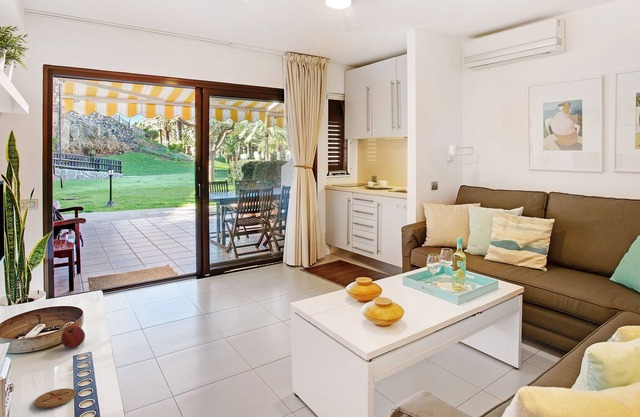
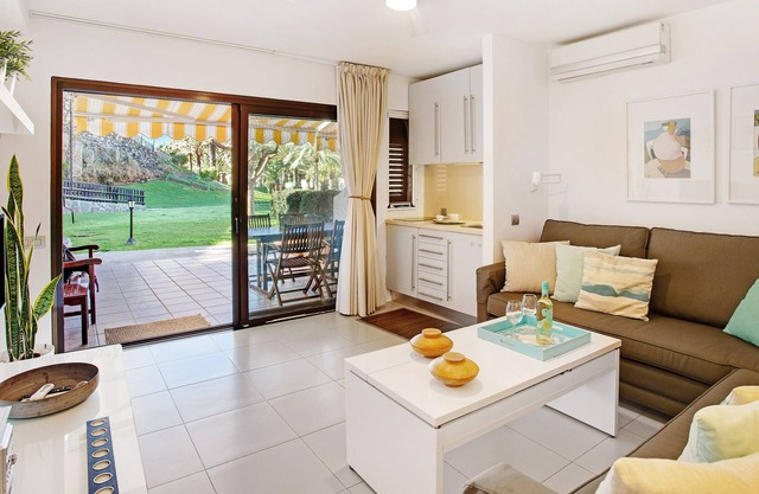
- apple [60,324,86,349]
- coaster [33,387,77,409]
